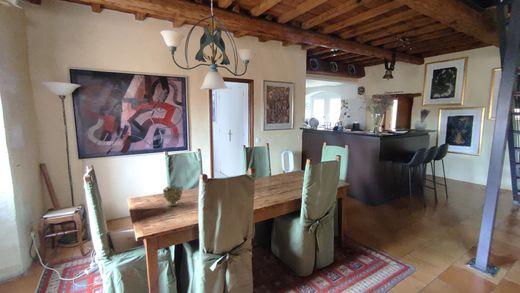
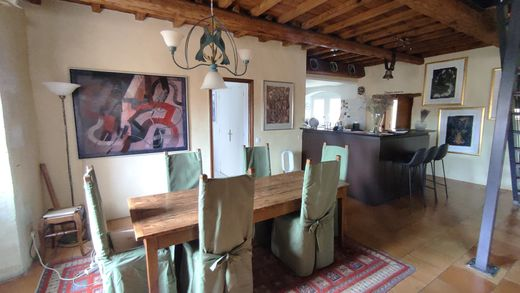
- decorative bowl [162,185,184,207]
